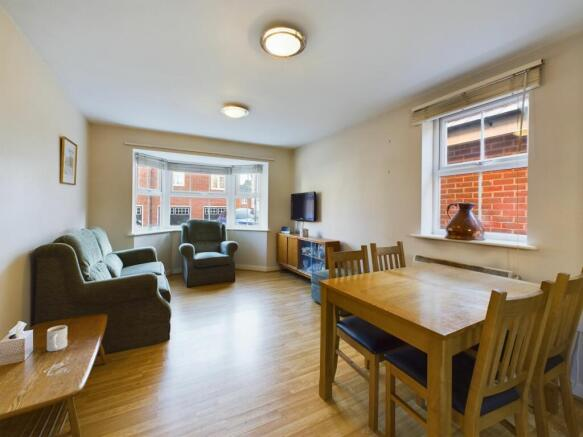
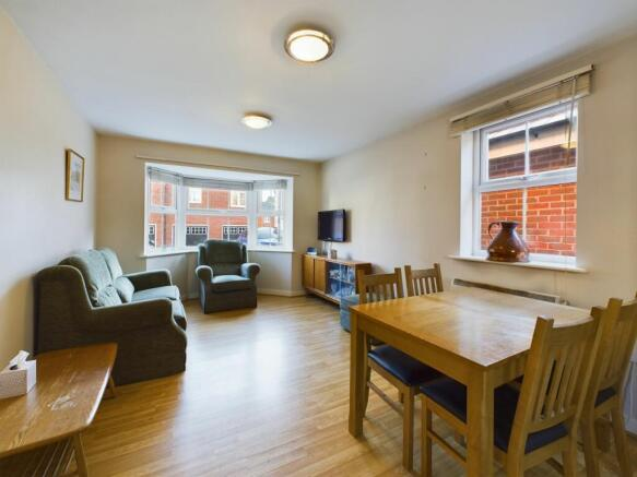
- mug [46,324,68,352]
